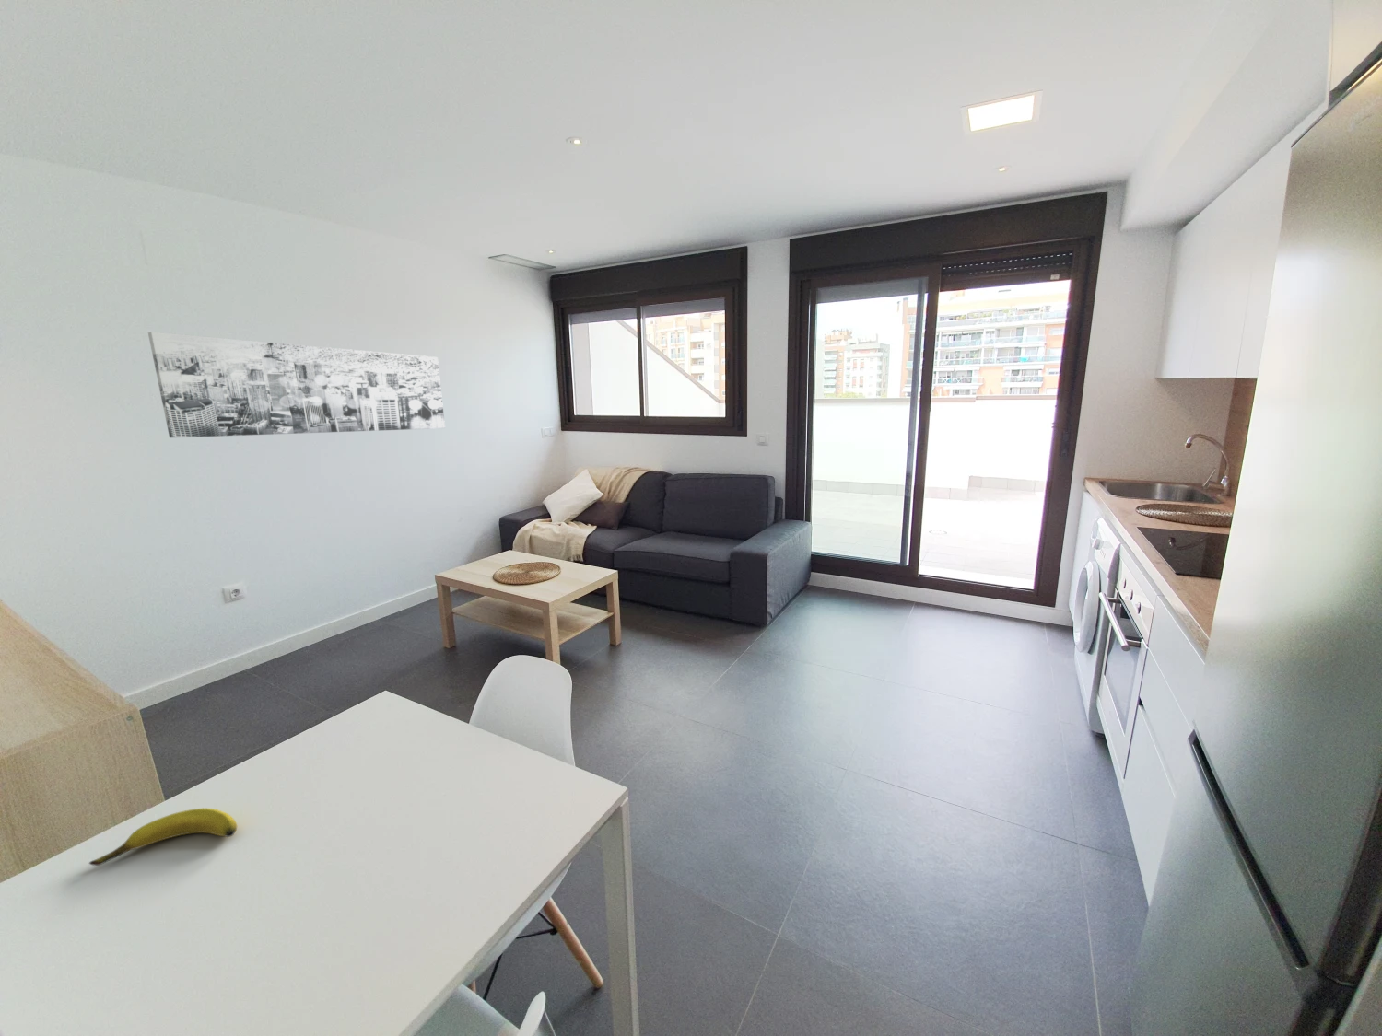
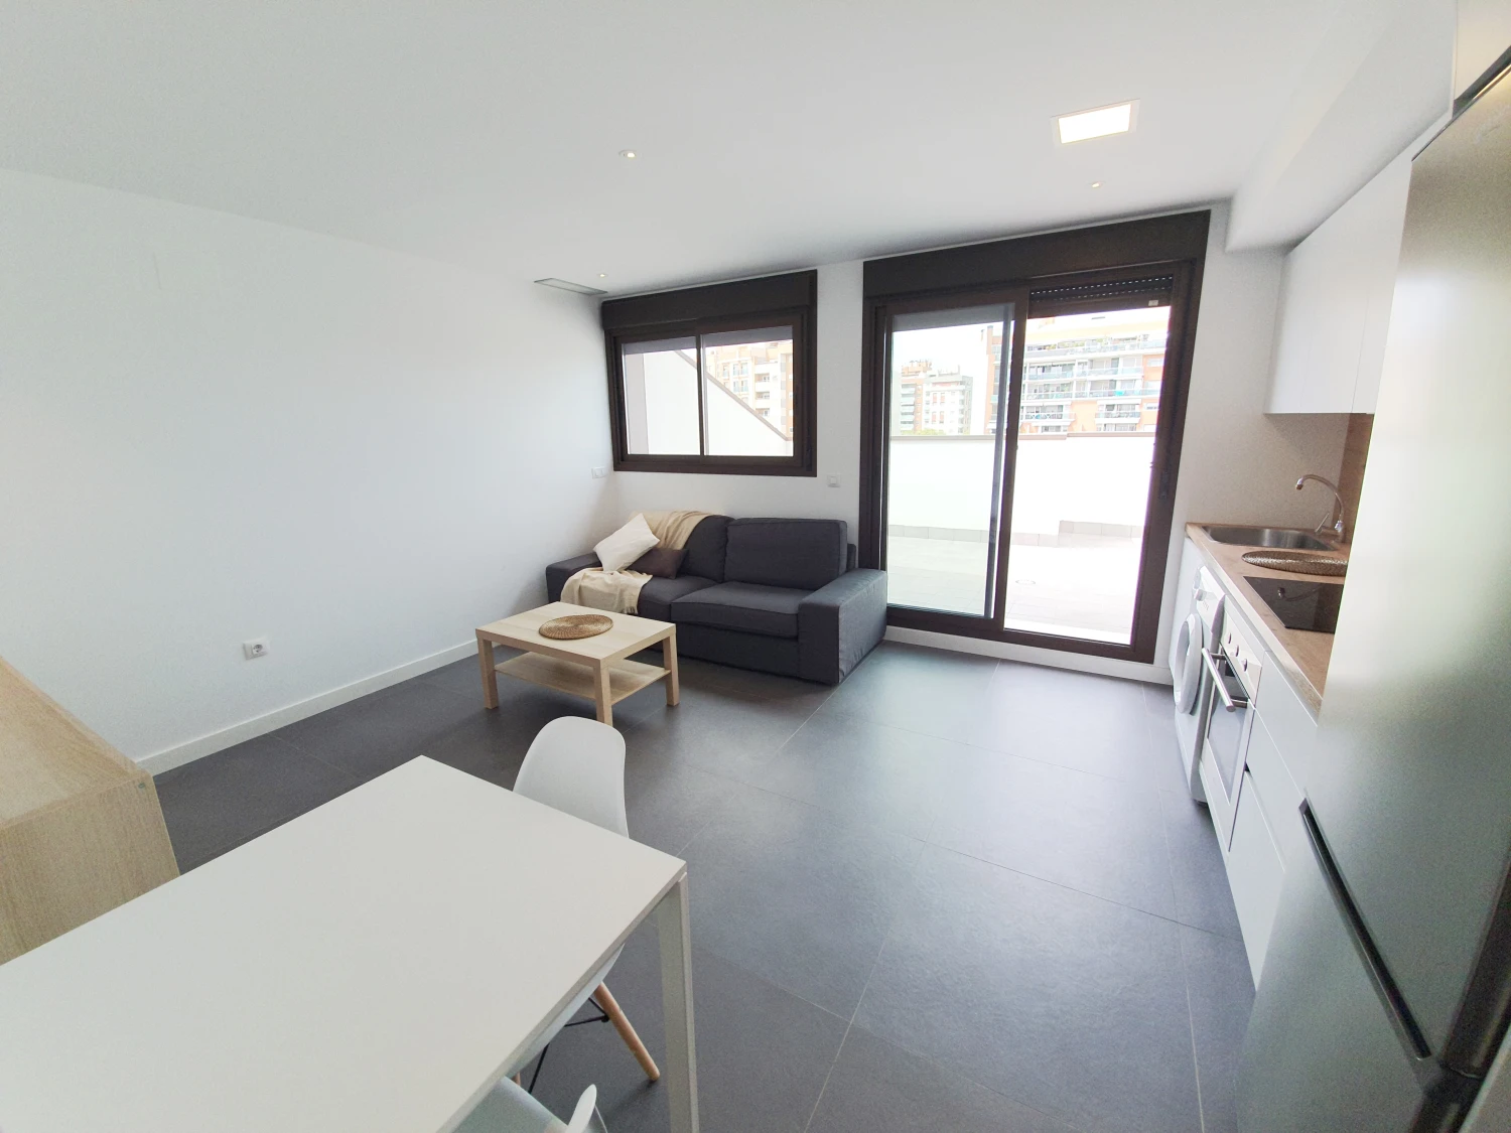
- wall art [147,331,446,439]
- banana [88,807,237,866]
